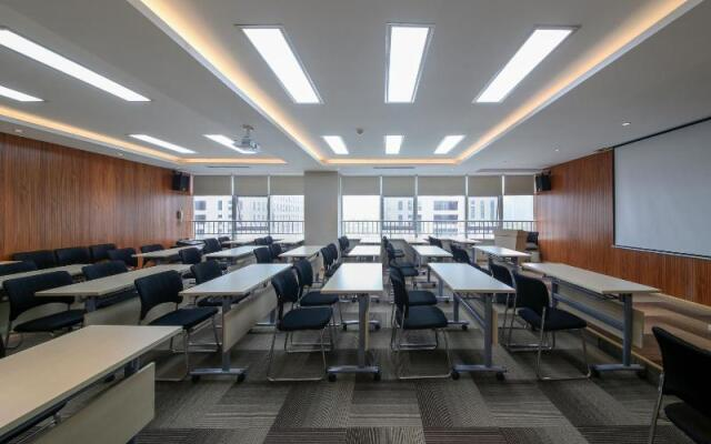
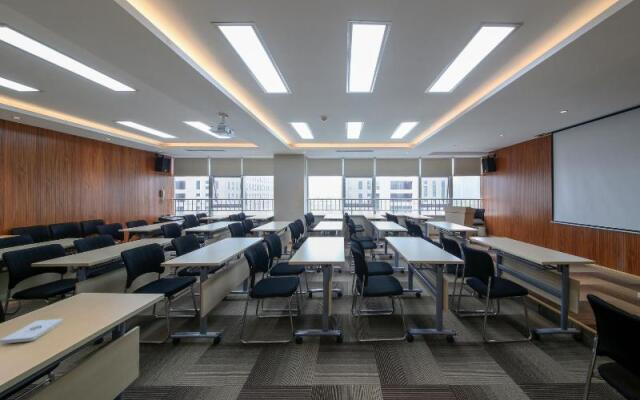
+ notepad [0,318,63,345]
